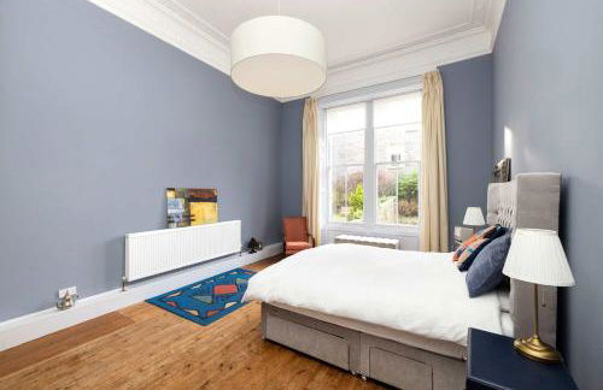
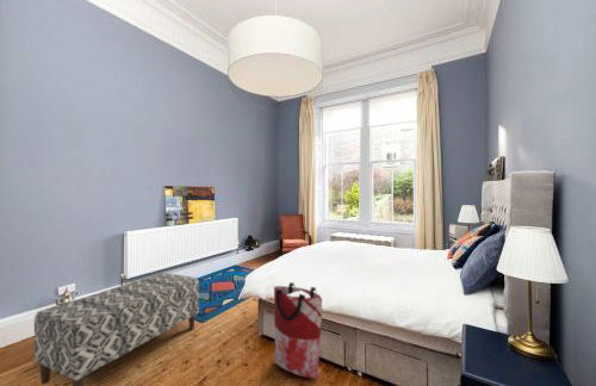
+ bench [33,272,200,386]
+ bag [273,281,323,380]
